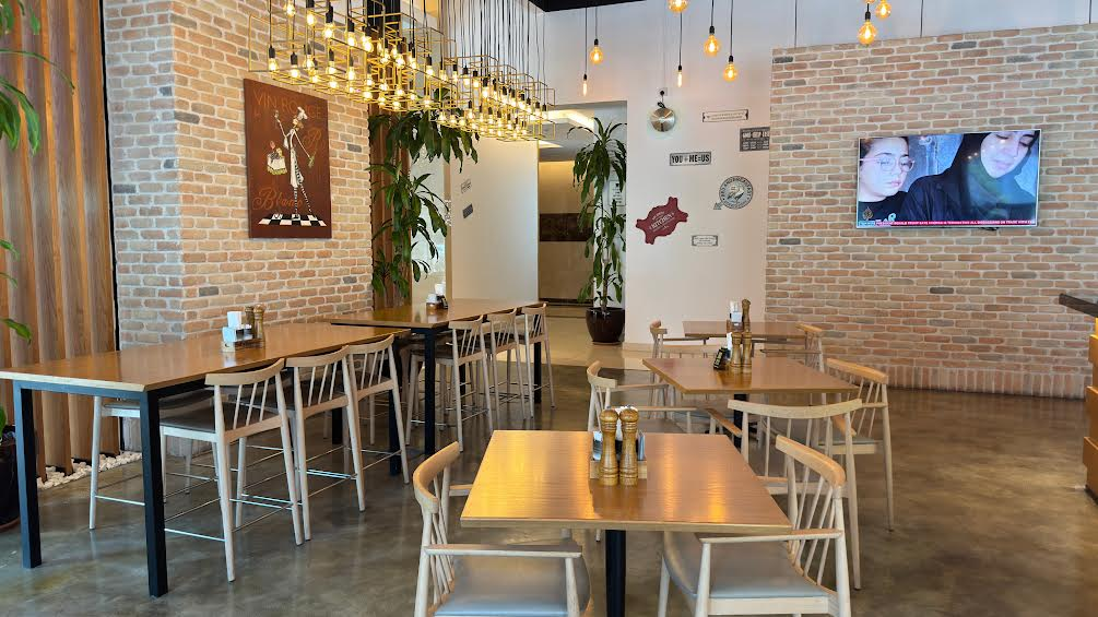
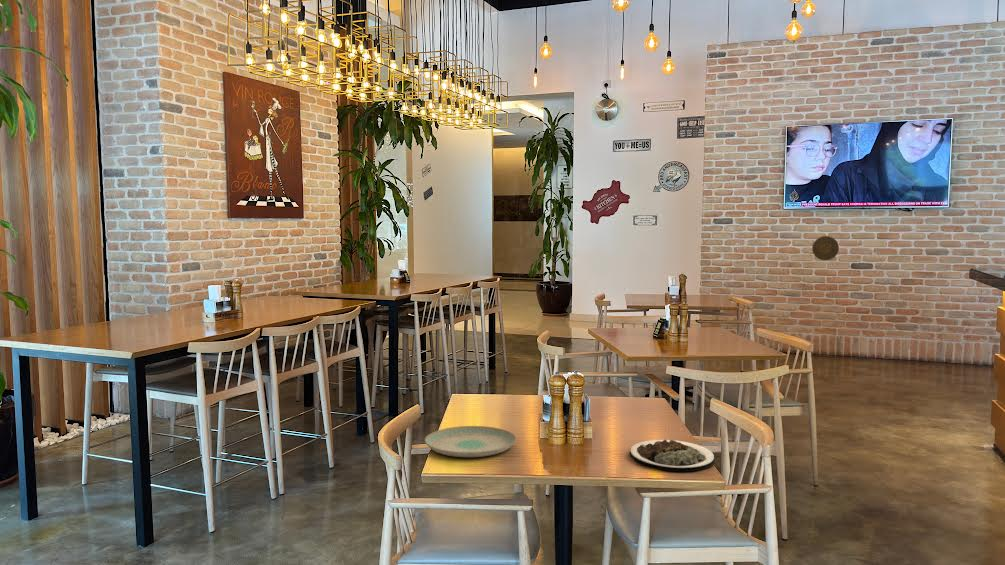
+ plate [629,439,716,472]
+ decorative plate [811,235,840,261]
+ plate [424,425,517,458]
